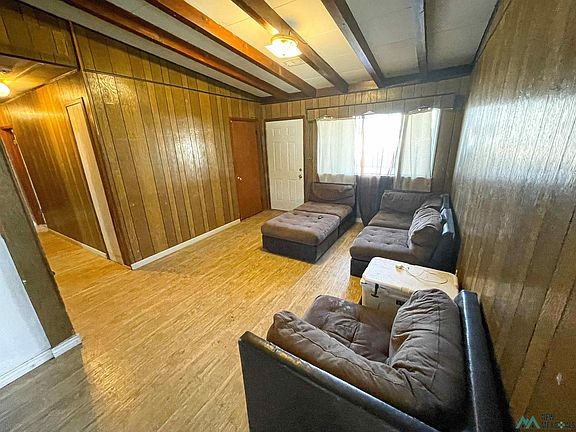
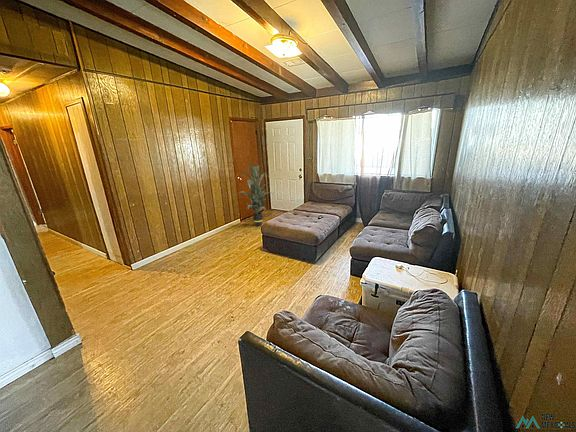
+ indoor plant [233,162,275,228]
